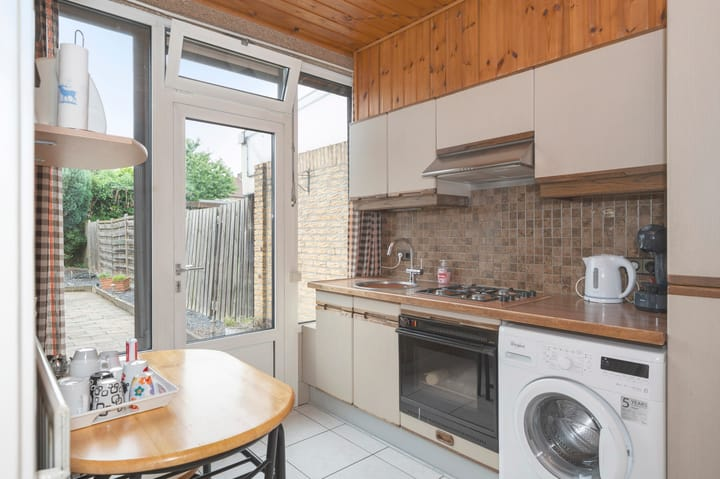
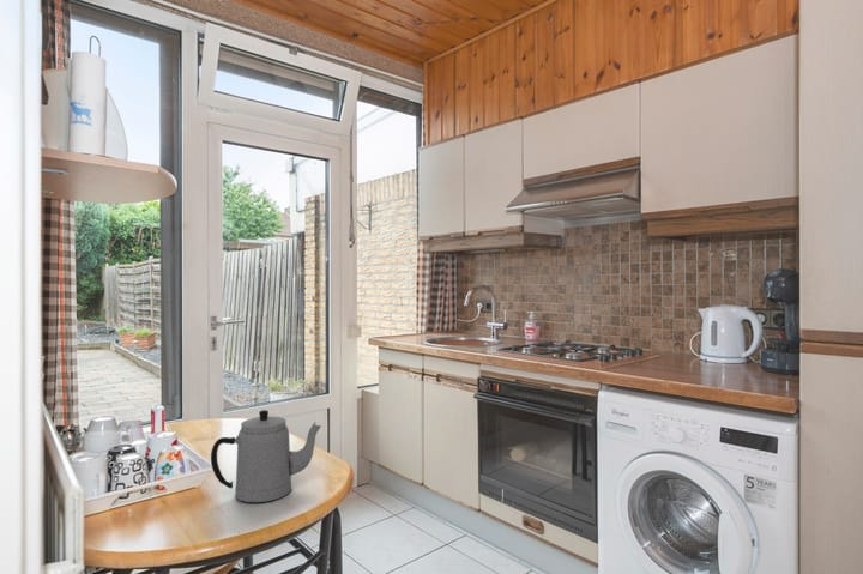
+ teapot [210,409,322,503]
